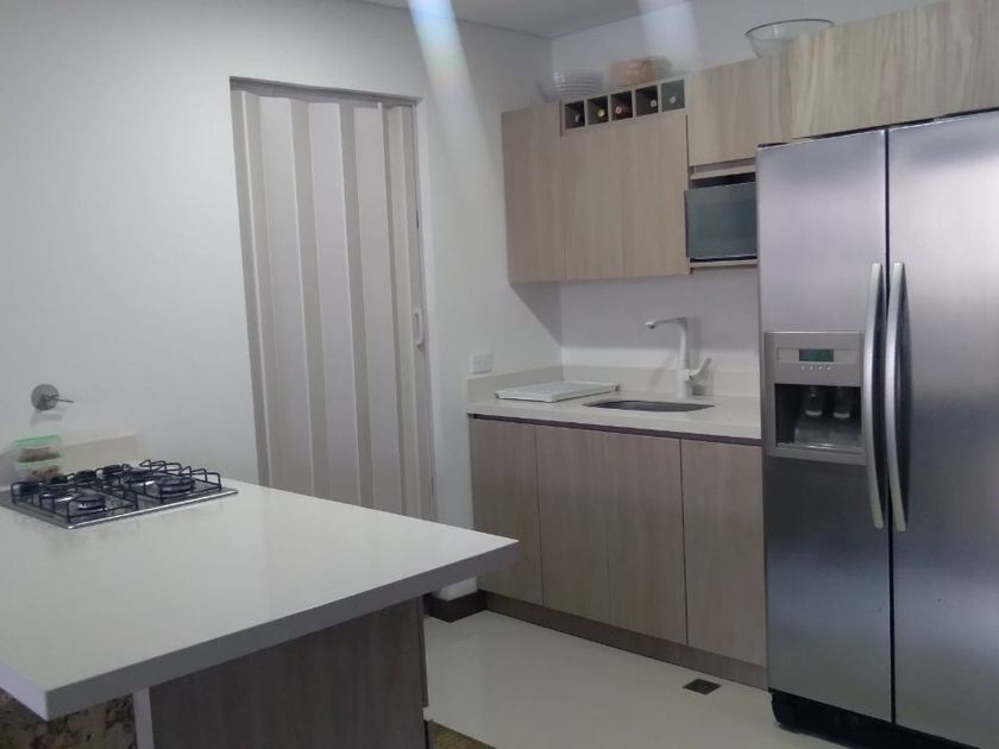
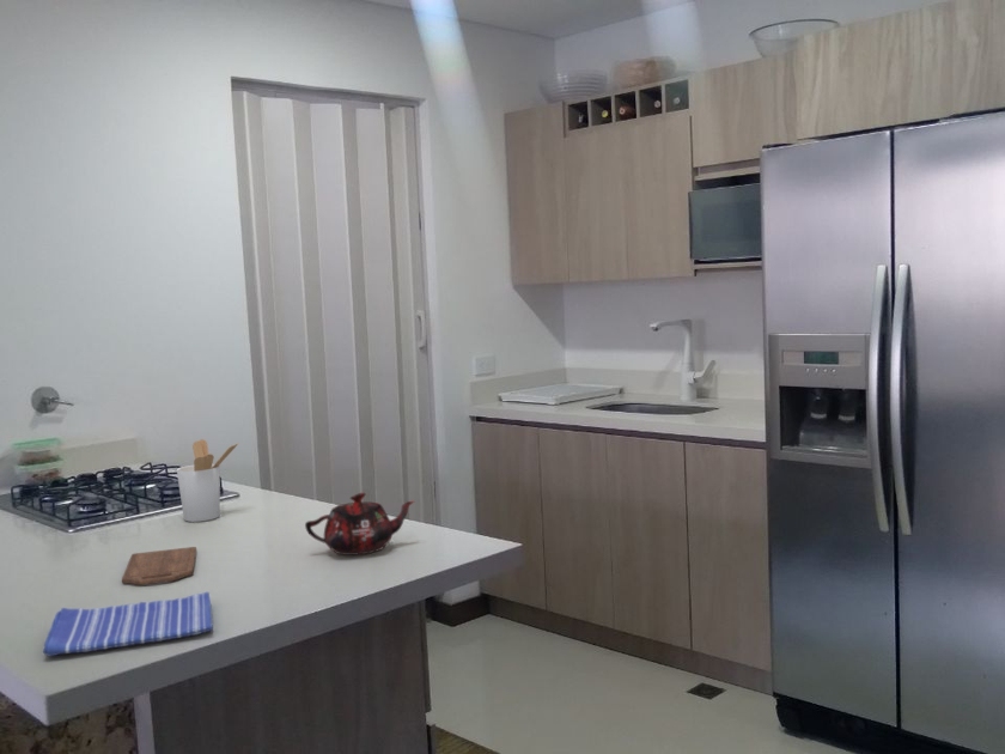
+ cutting board [121,546,197,586]
+ utensil holder [176,438,240,523]
+ dish towel [42,591,214,657]
+ teapot [304,492,415,557]
